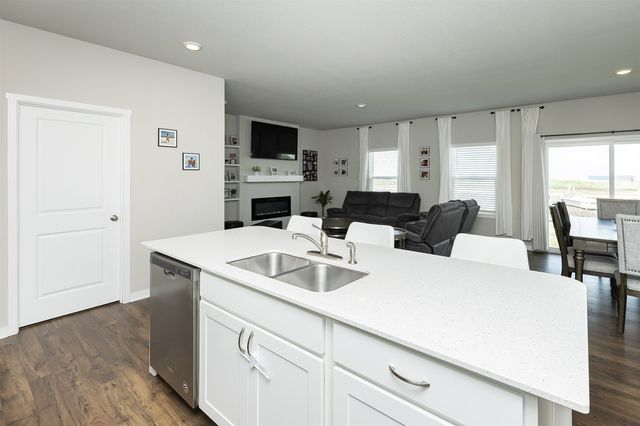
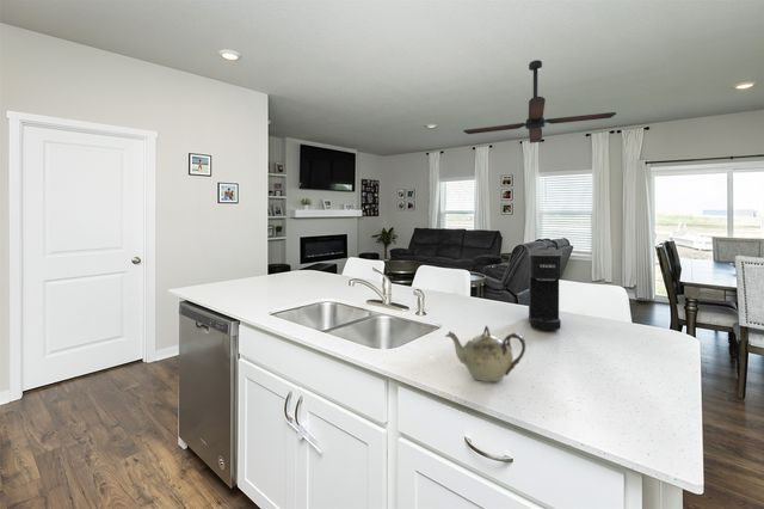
+ coffee maker [528,249,563,331]
+ teapot [444,325,526,382]
+ ceiling fan [462,59,618,145]
